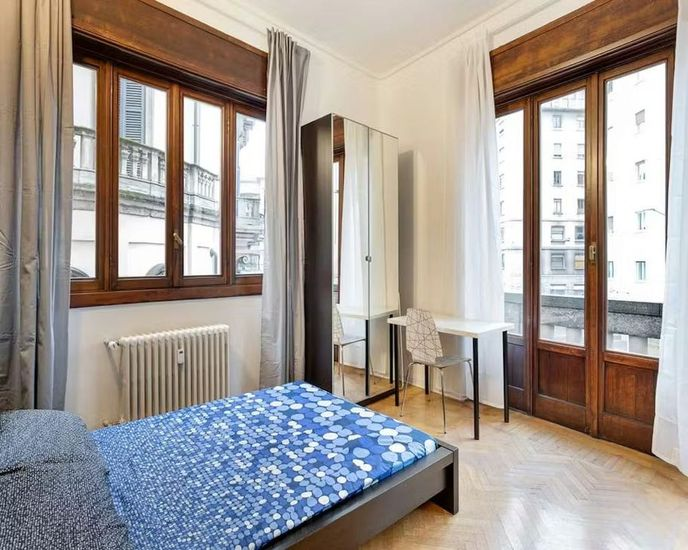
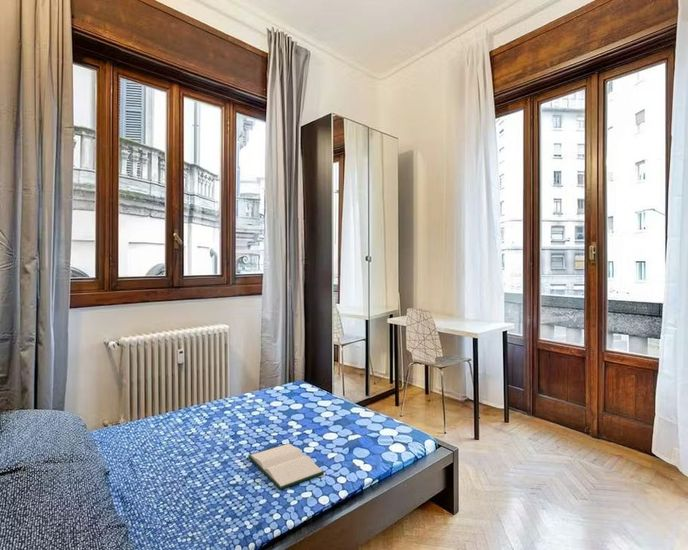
+ hardback book [247,443,325,491]
